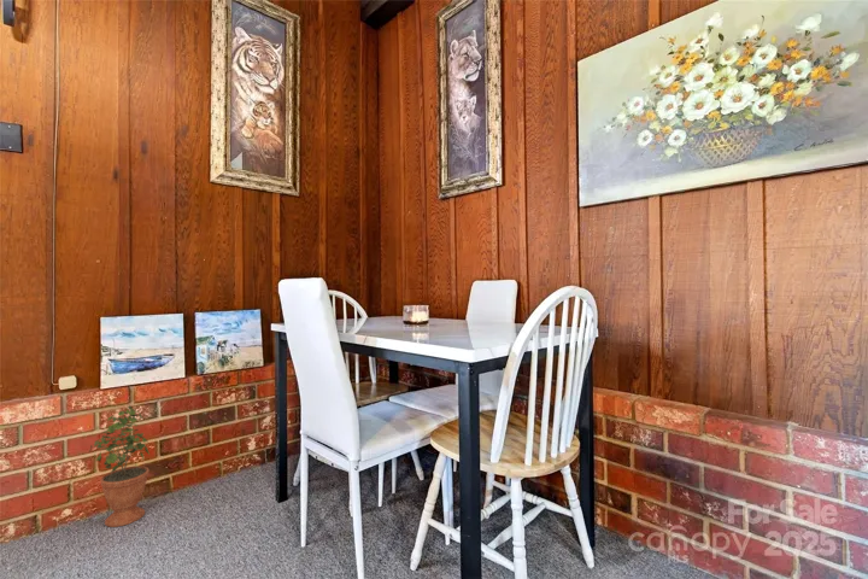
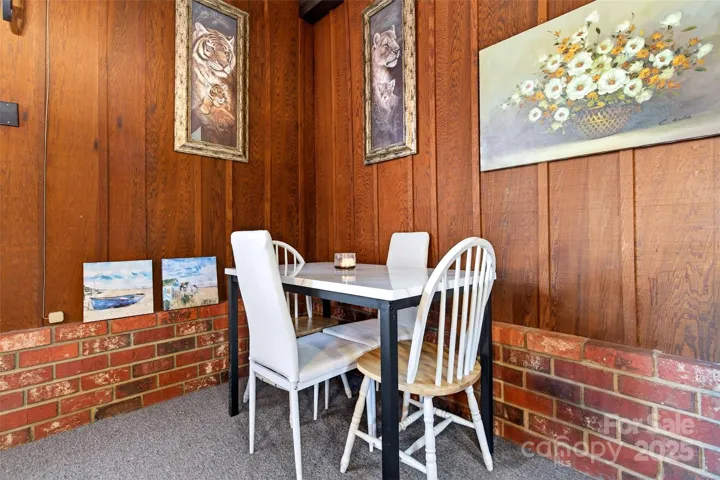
- potted plant [88,403,151,528]
